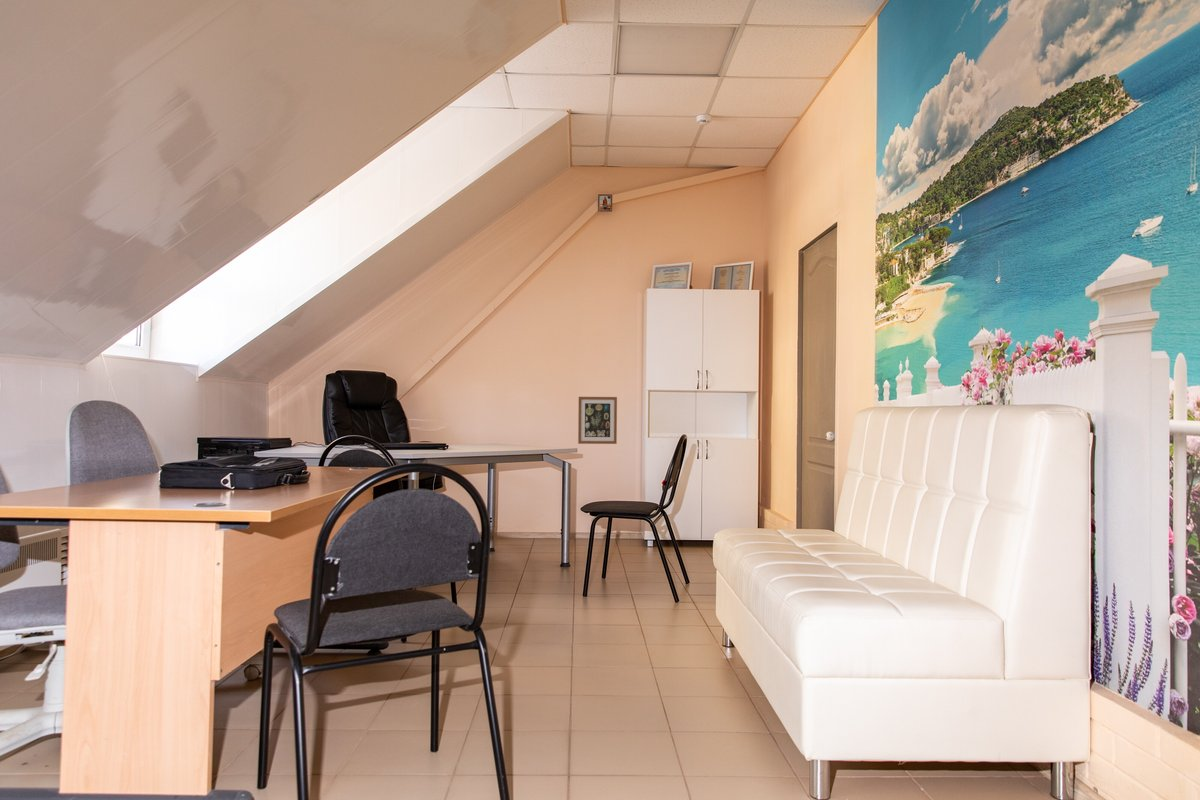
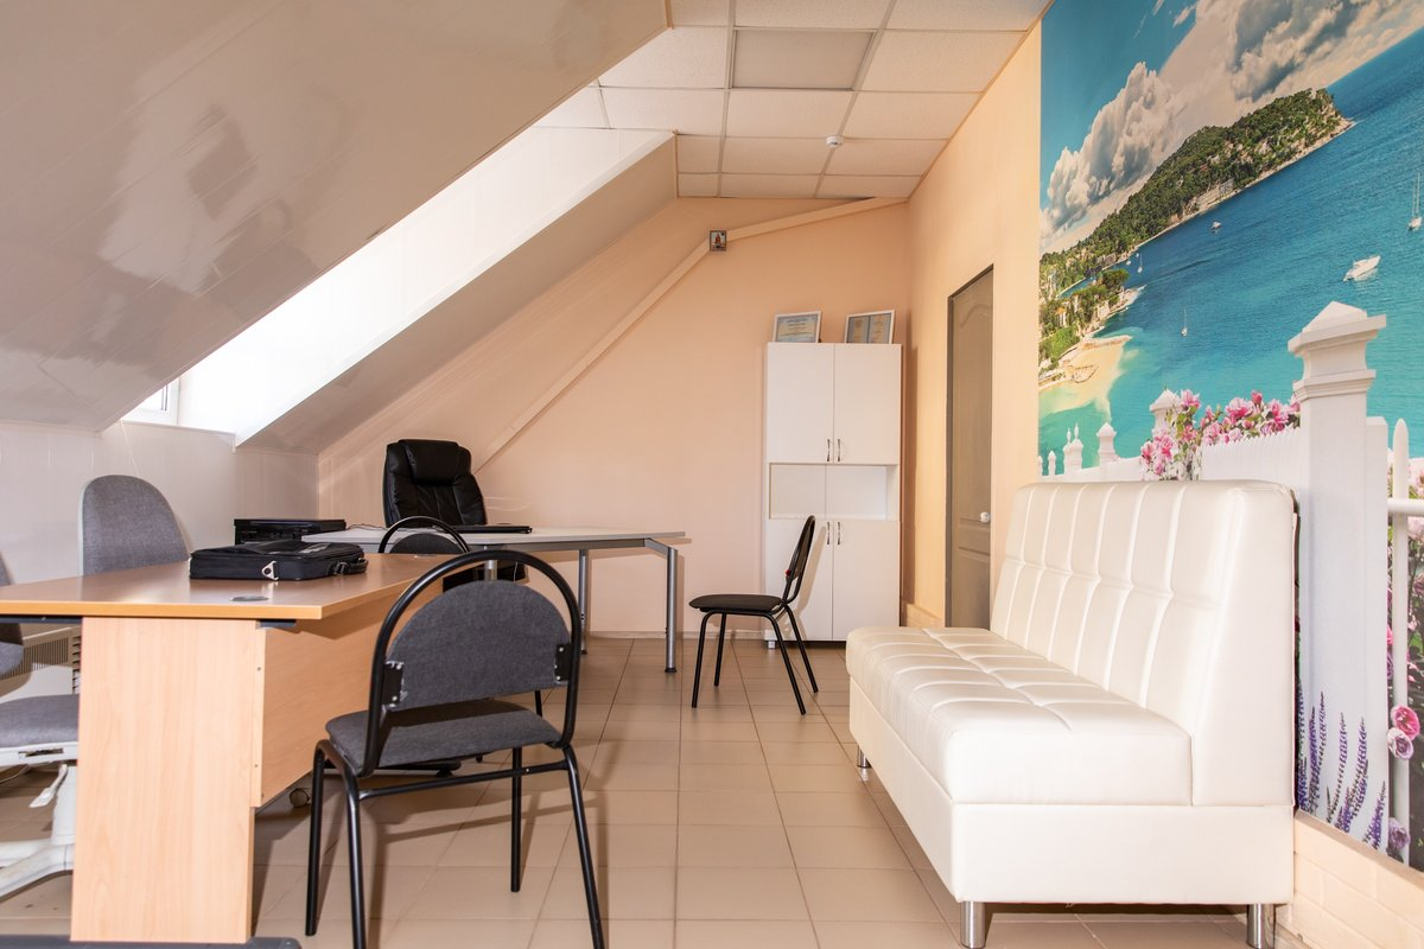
- wall art [577,396,618,445]
